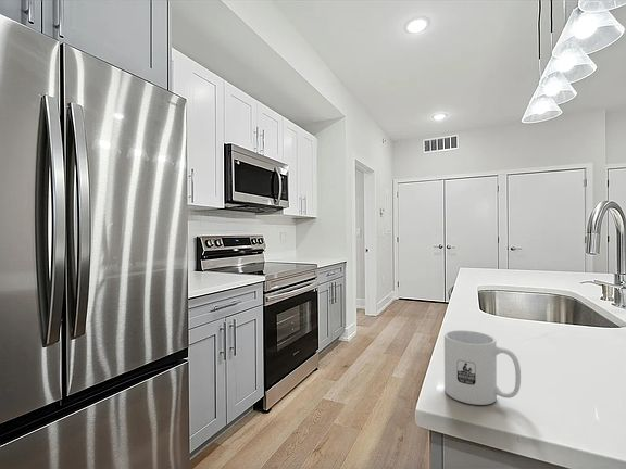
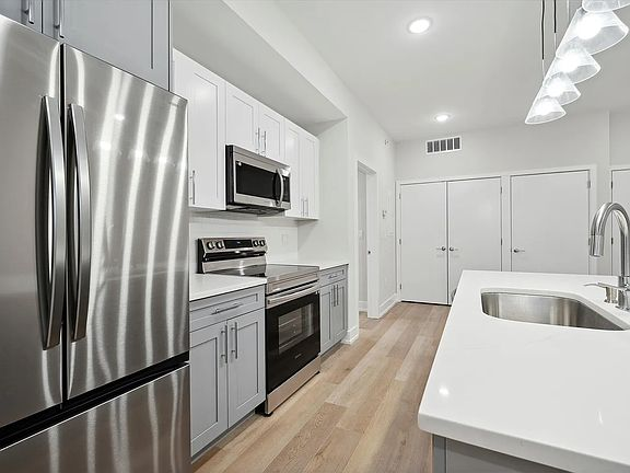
- mug [443,329,522,406]
